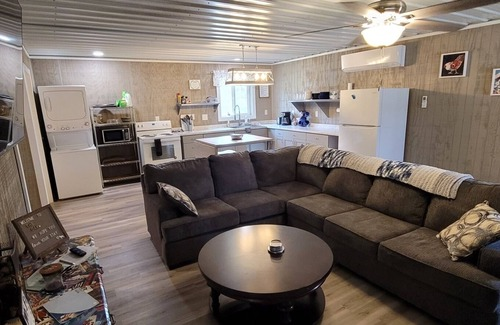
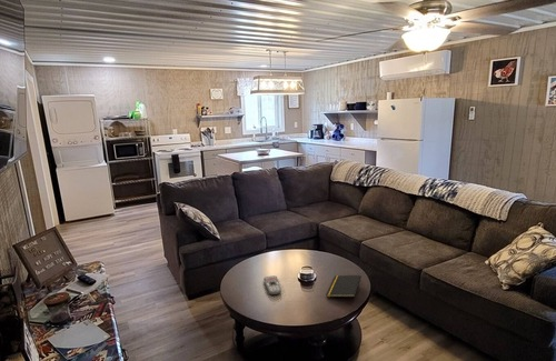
+ notepad [325,274,363,298]
+ remote control [262,274,282,295]
